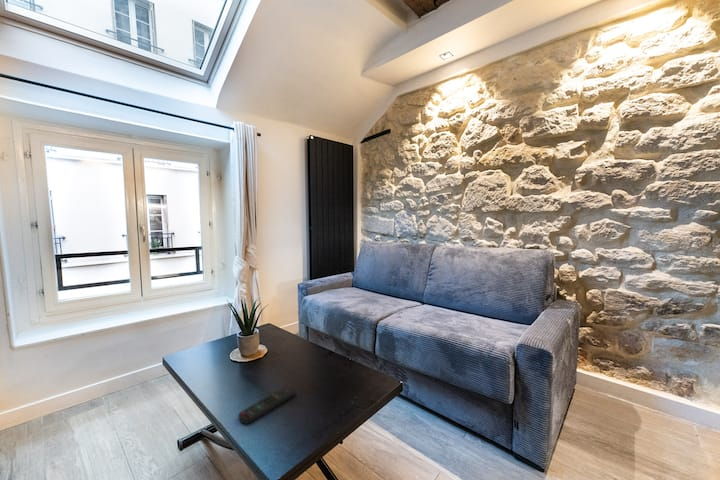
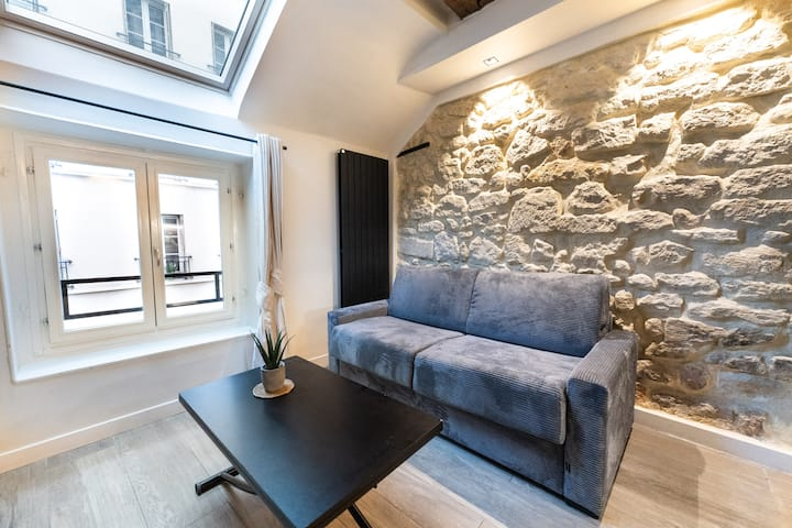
- remote control [237,386,296,425]
